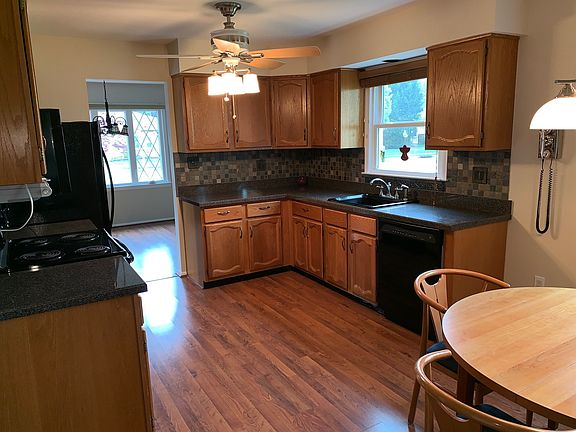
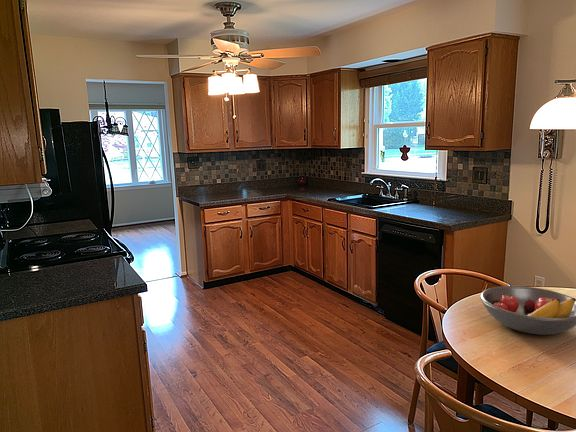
+ fruit bowl [479,285,576,336]
